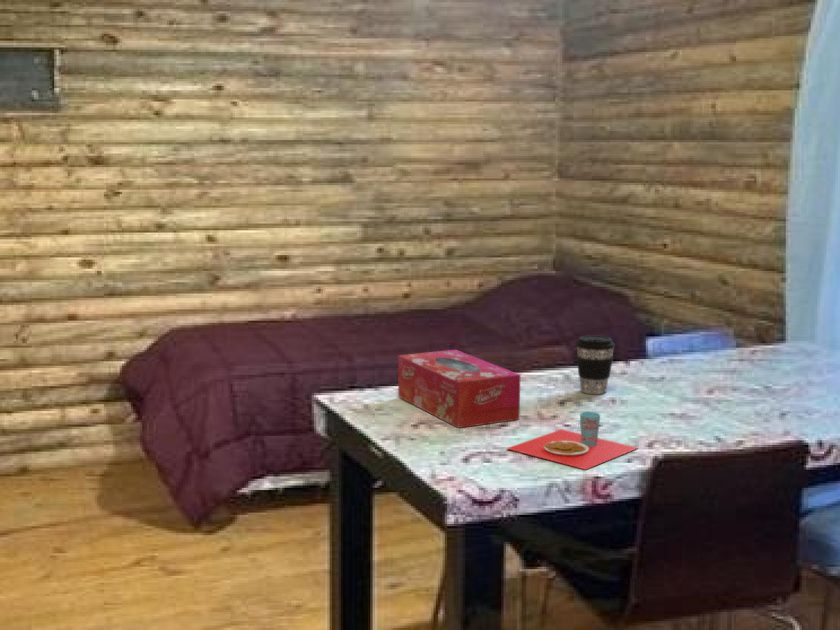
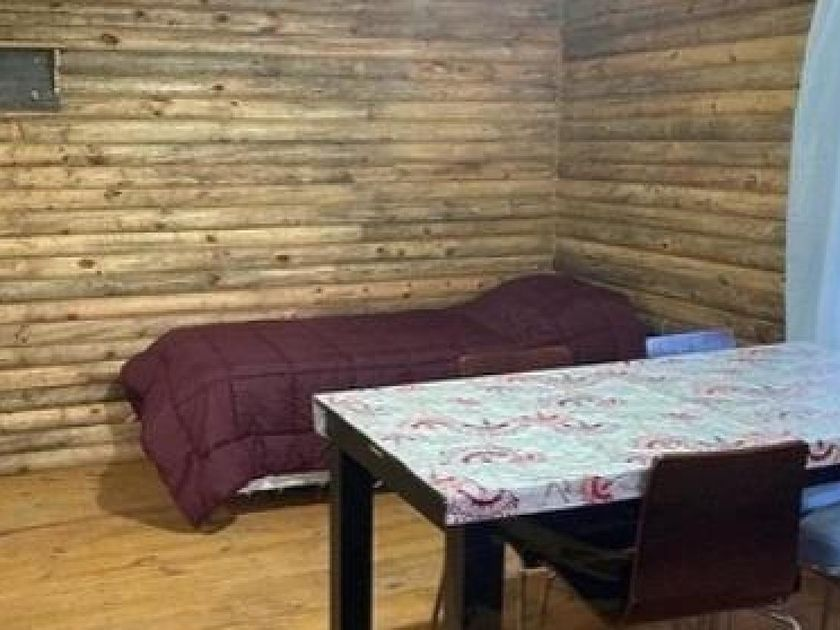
- placemat [505,411,639,471]
- tissue box [397,349,522,429]
- coffee cup [575,334,616,395]
